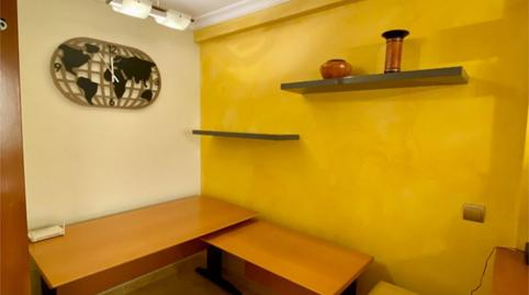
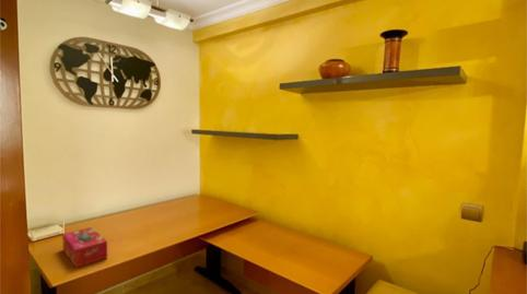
+ tissue box [61,226,108,269]
